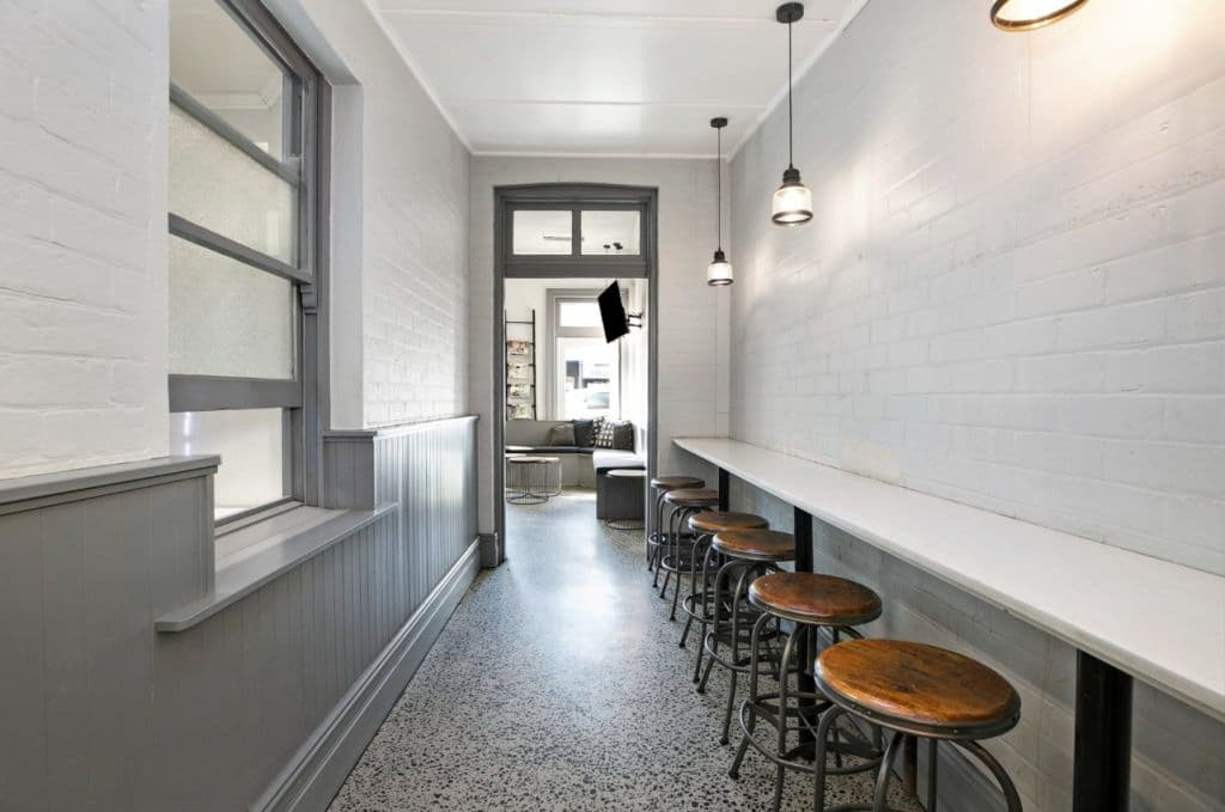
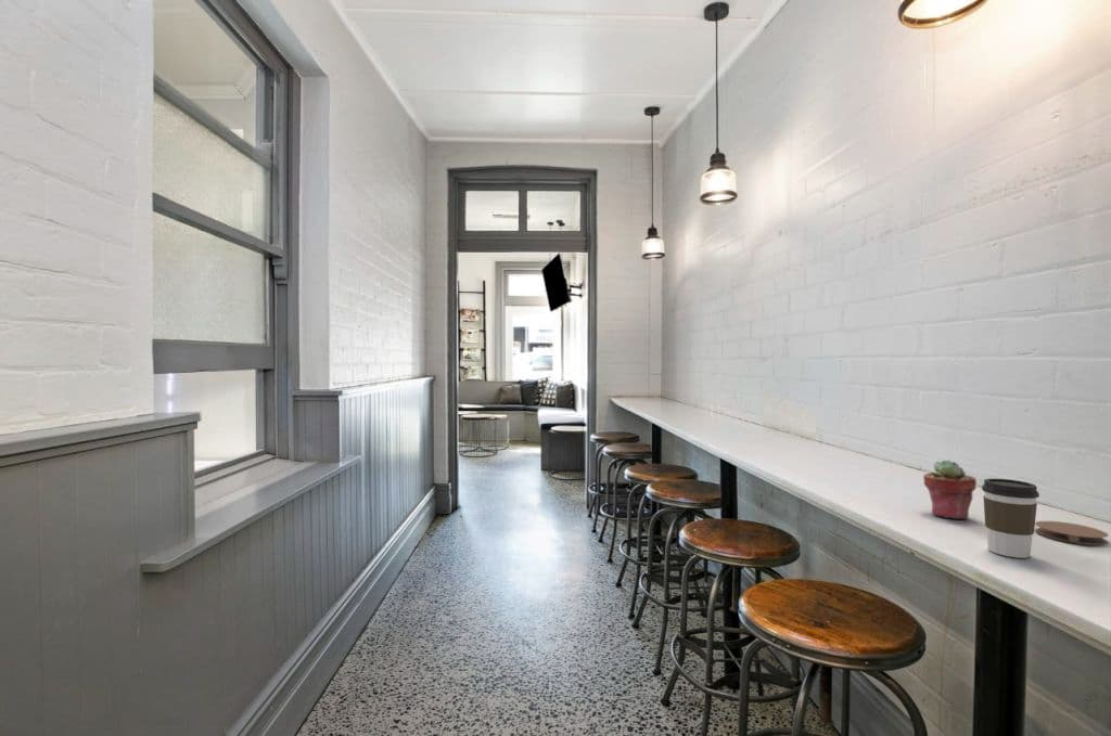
+ coaster [1034,520,1110,546]
+ coffee cup [981,478,1040,559]
+ potted succulent [922,459,978,520]
